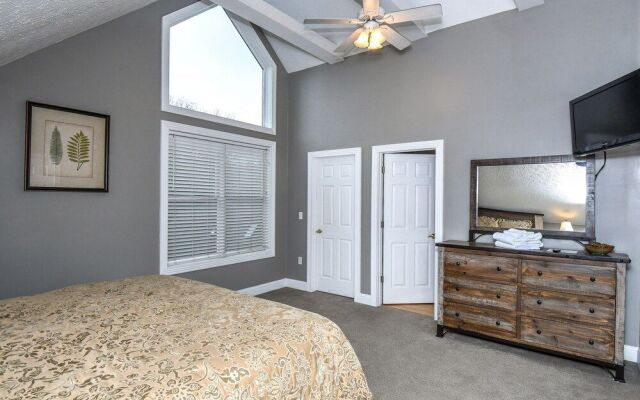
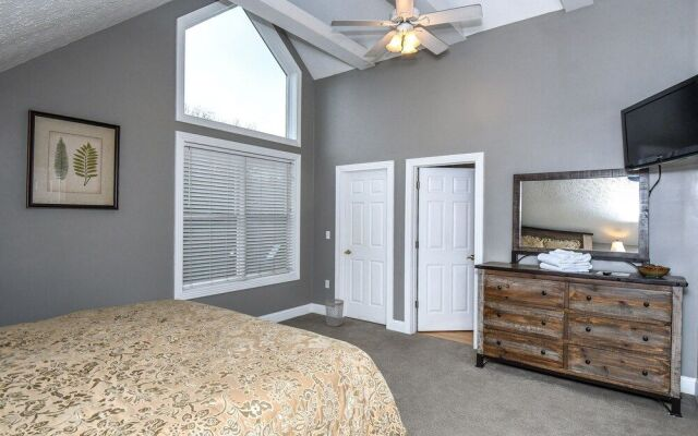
+ wastebasket [324,298,345,327]
